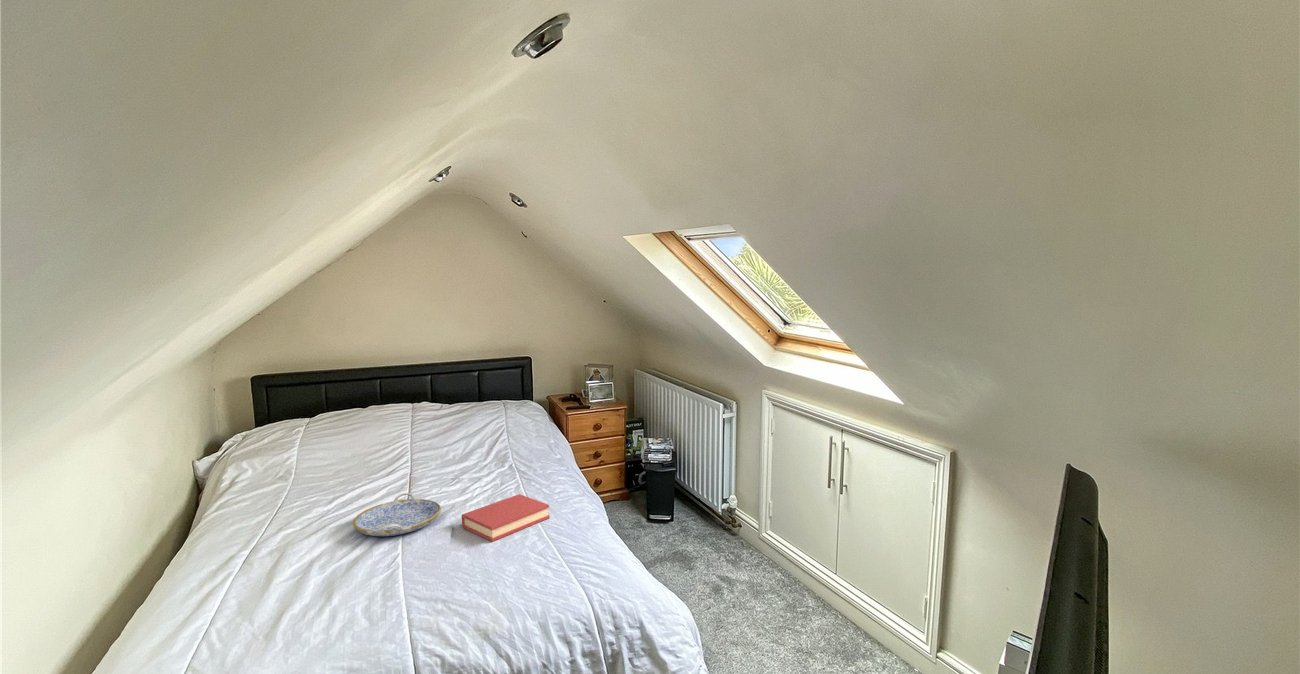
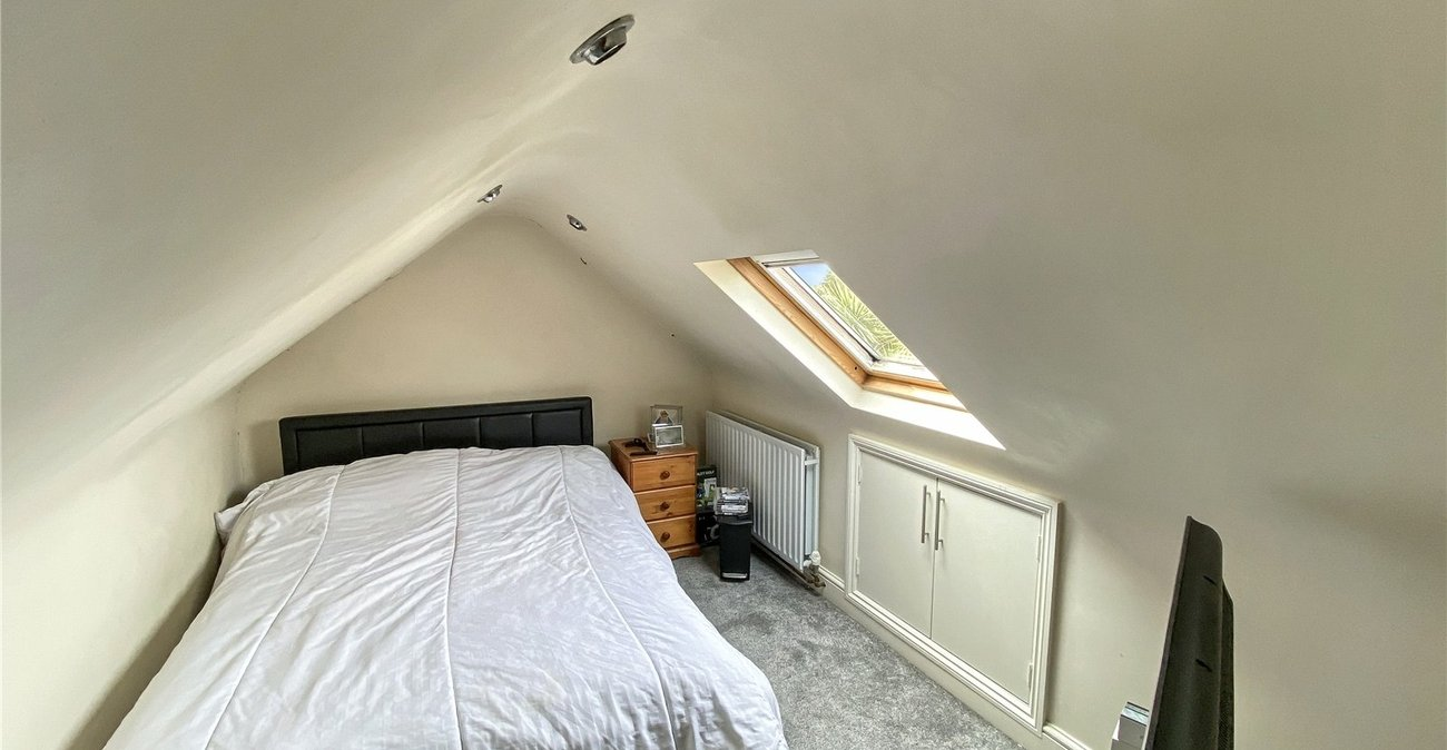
- hardback book [461,493,551,543]
- serving tray [352,492,442,537]
